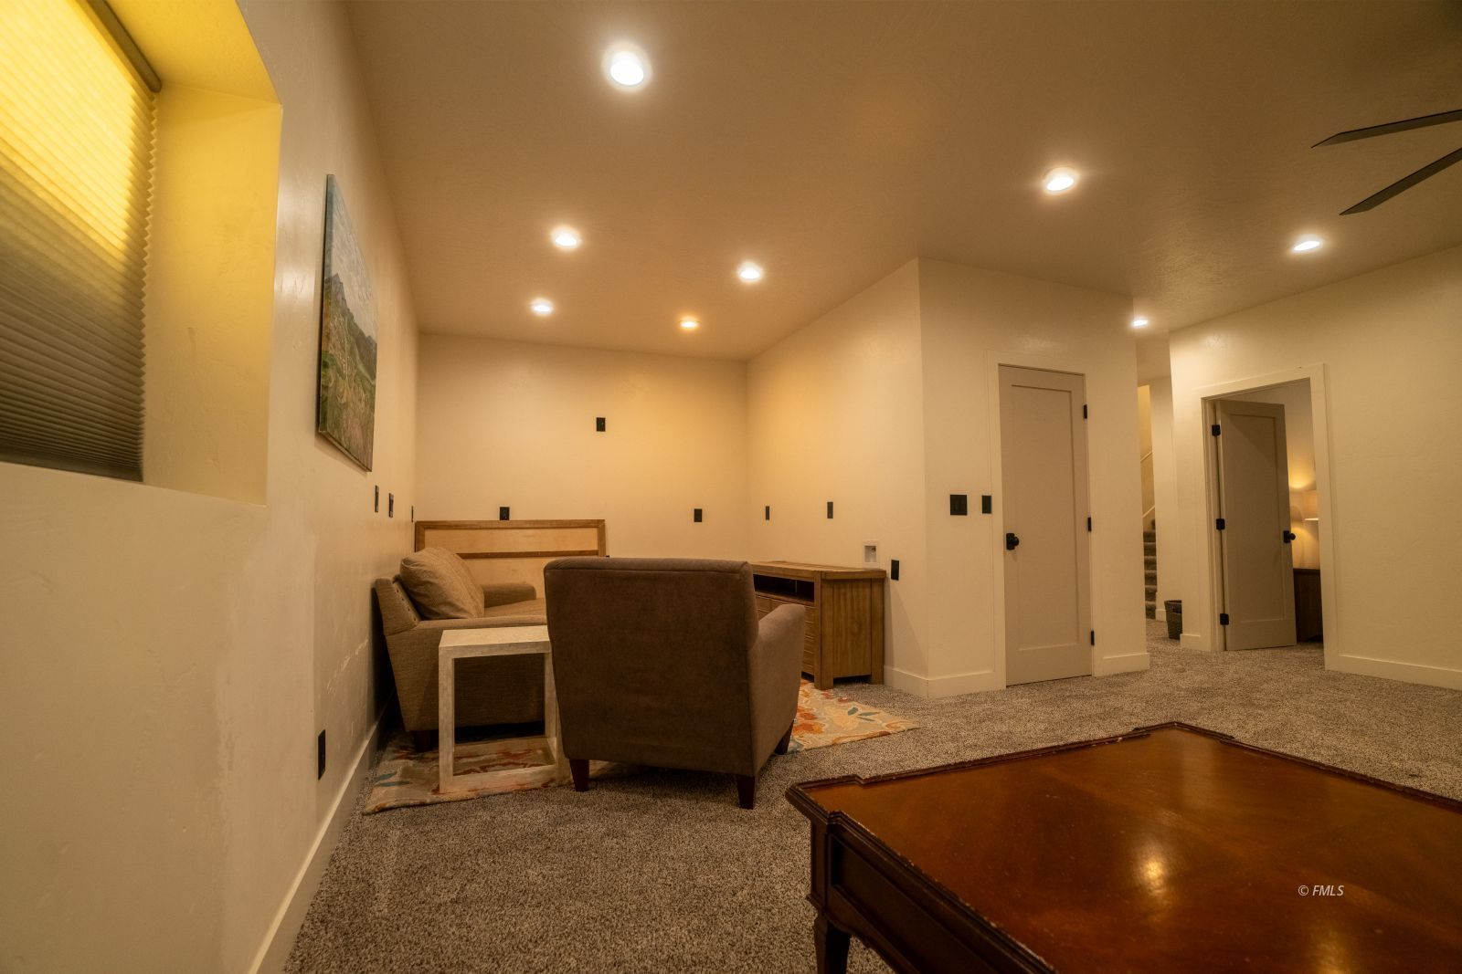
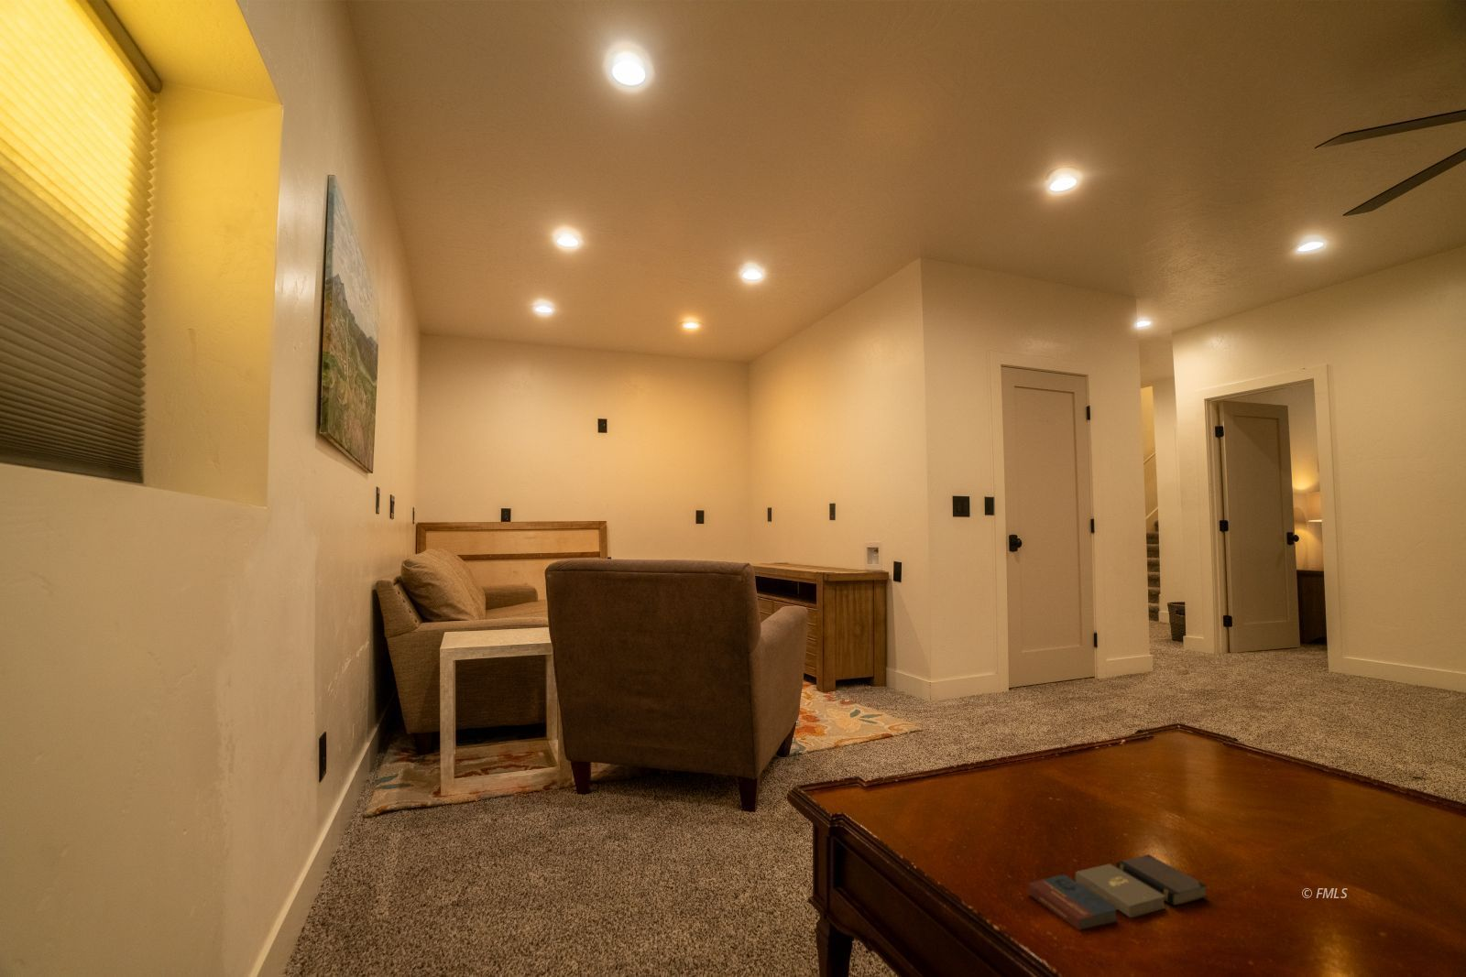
+ book set [1026,854,1209,931]
